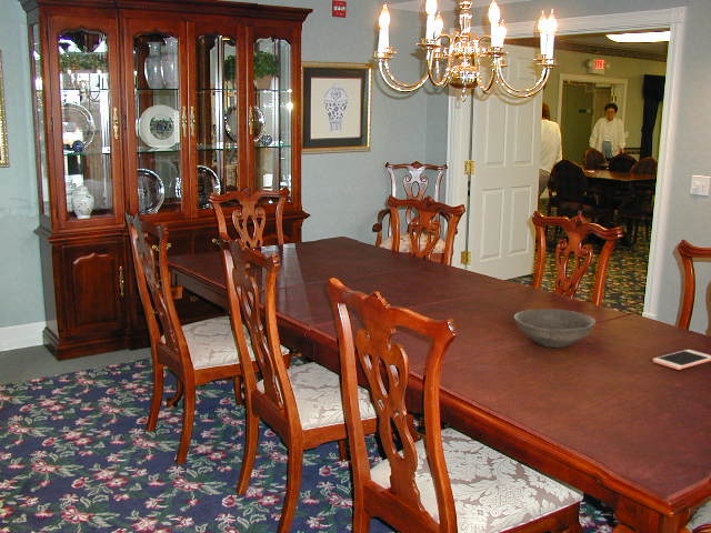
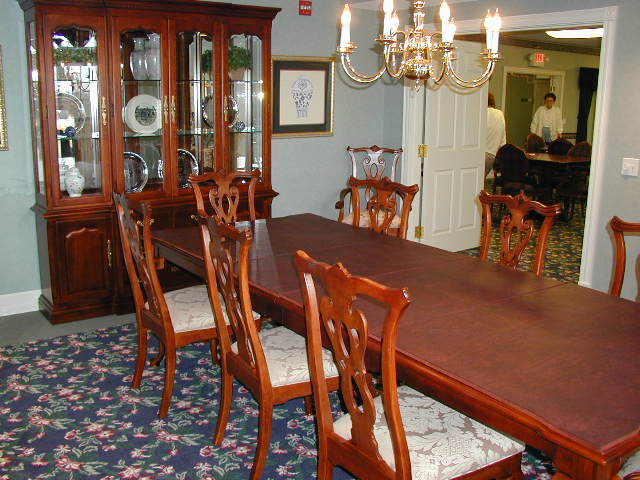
- cell phone [651,349,711,371]
- bowl [512,308,597,349]
